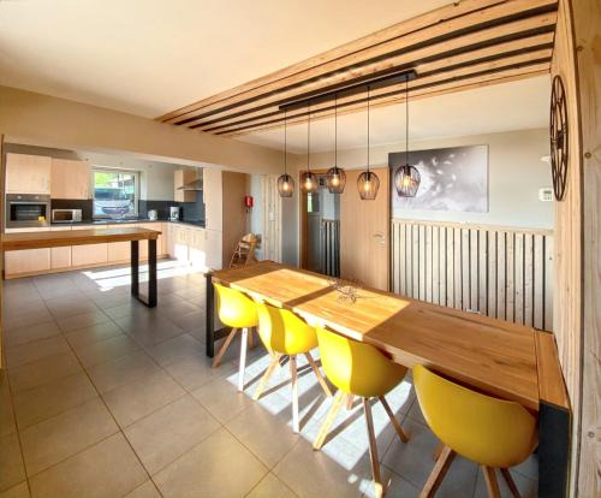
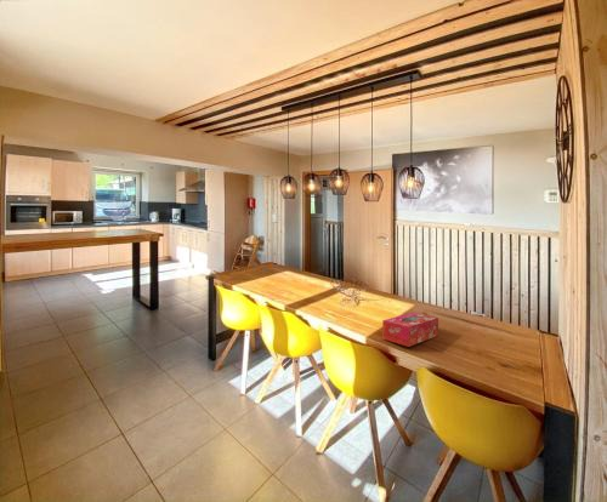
+ tissue box [381,312,439,348]
